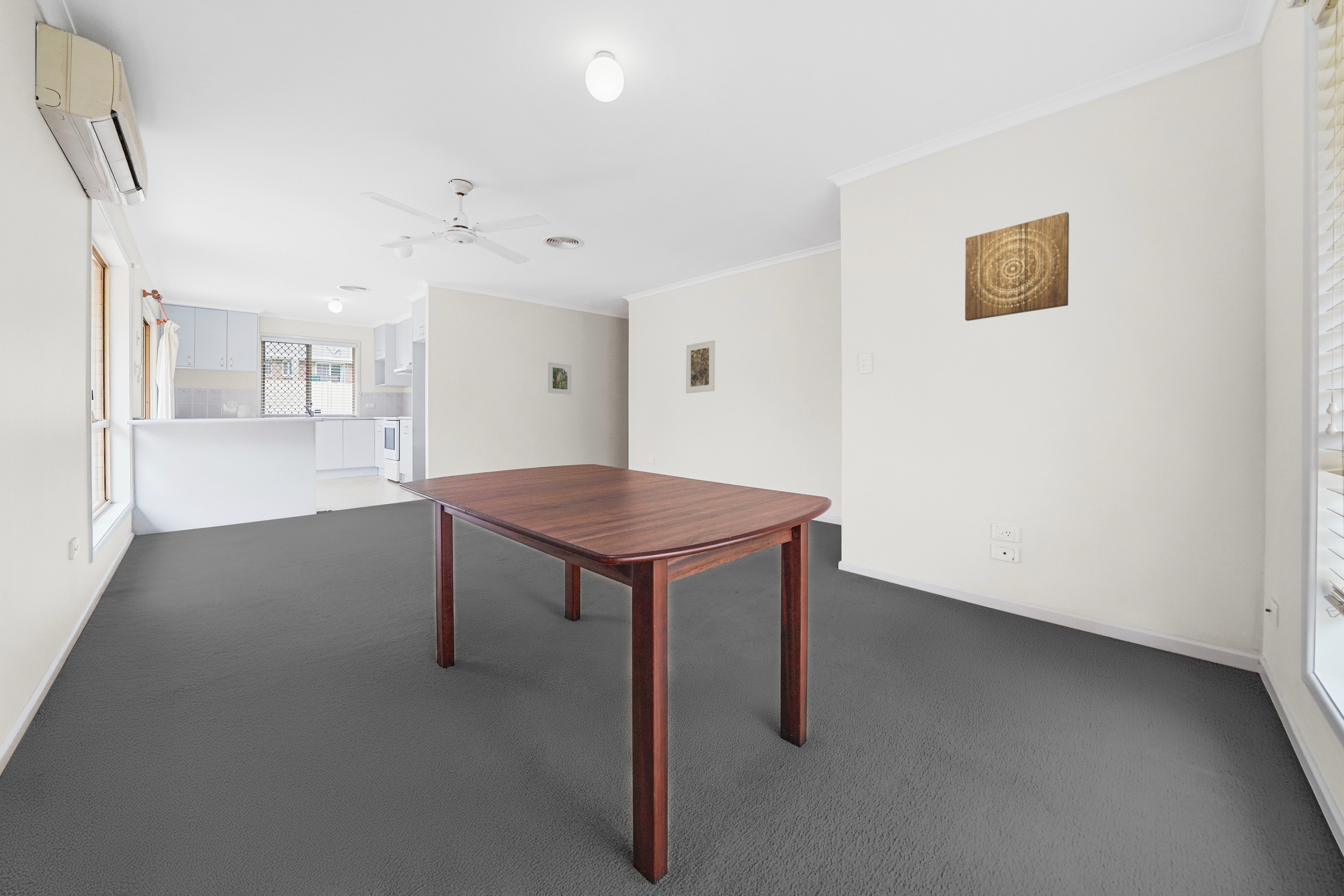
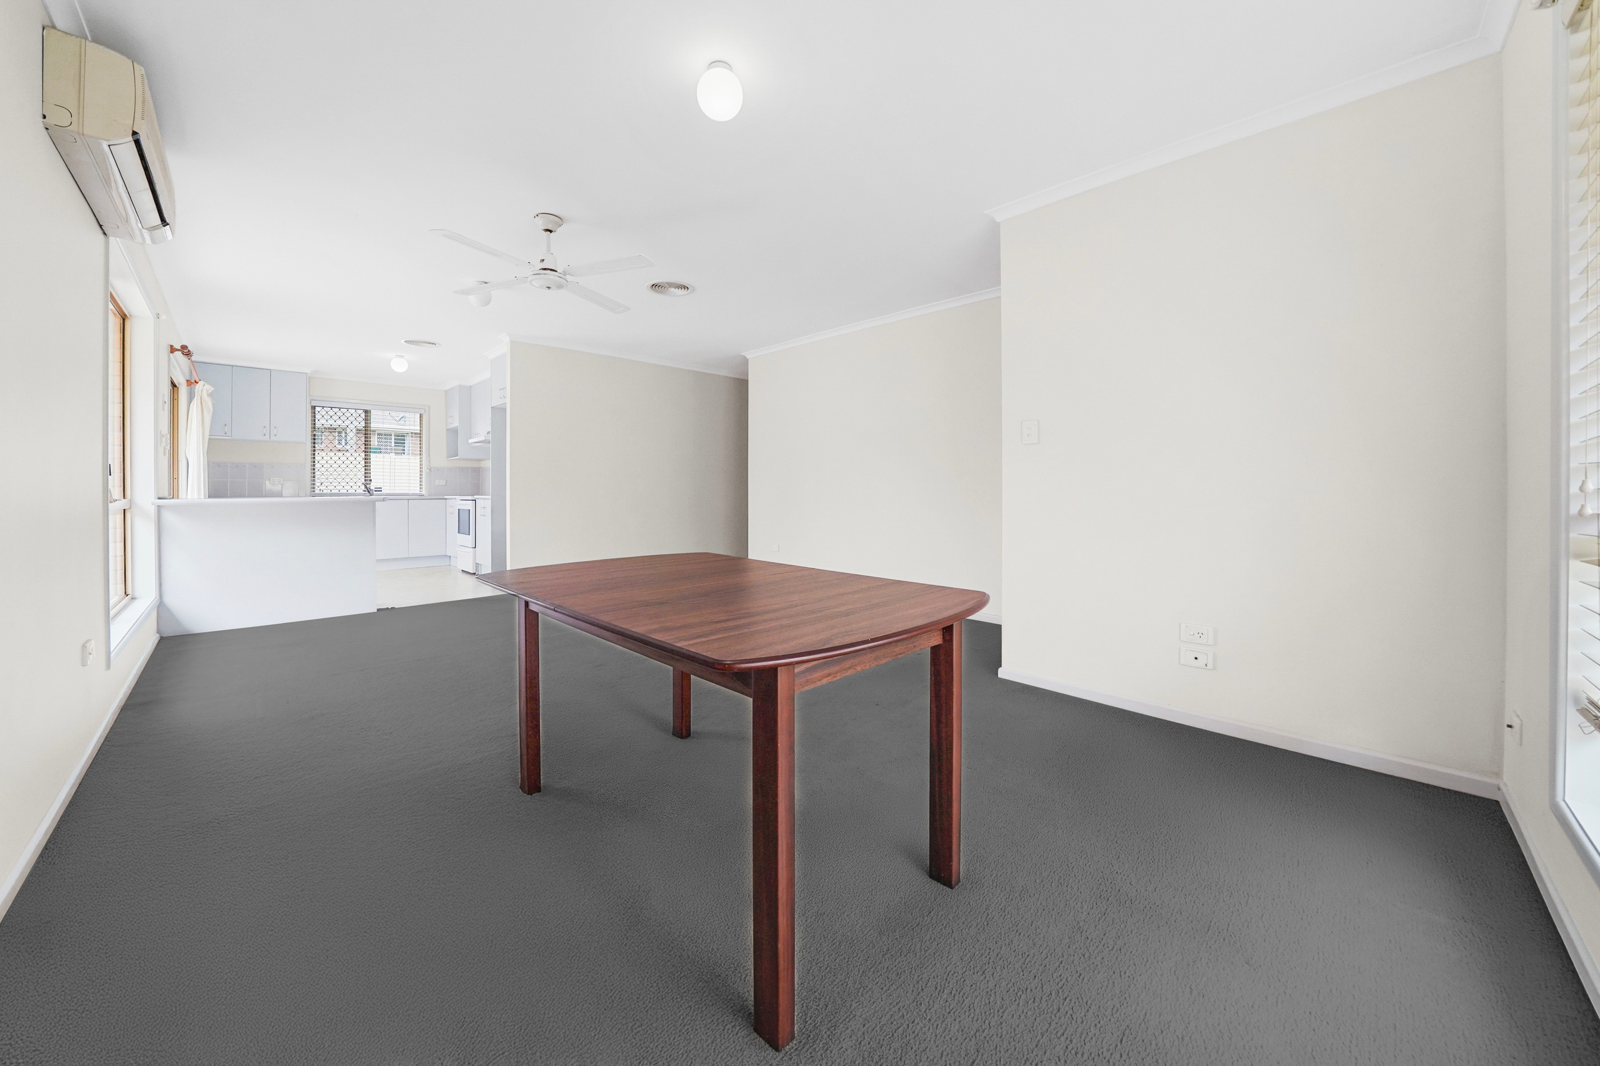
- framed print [547,362,572,395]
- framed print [685,340,715,394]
- wall art [965,211,1070,322]
